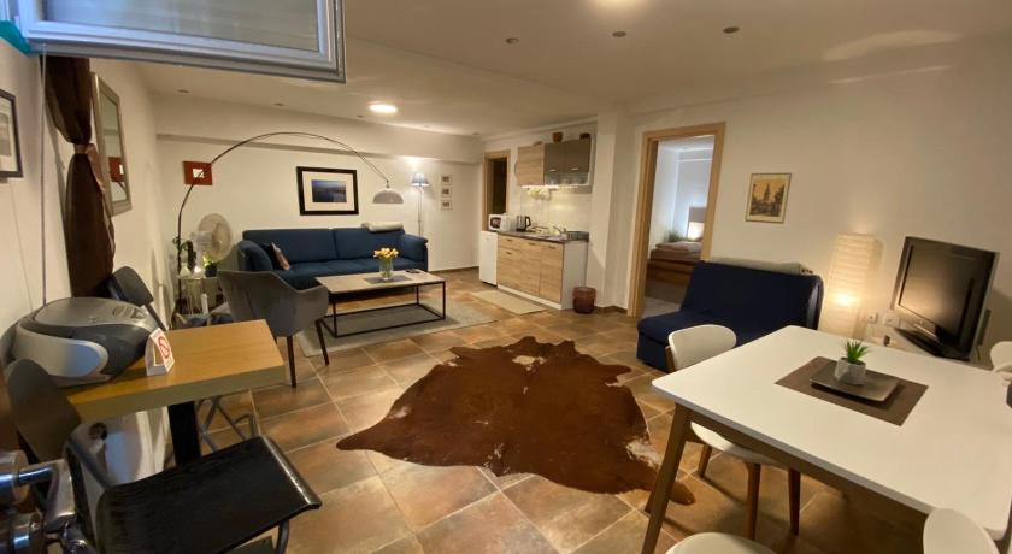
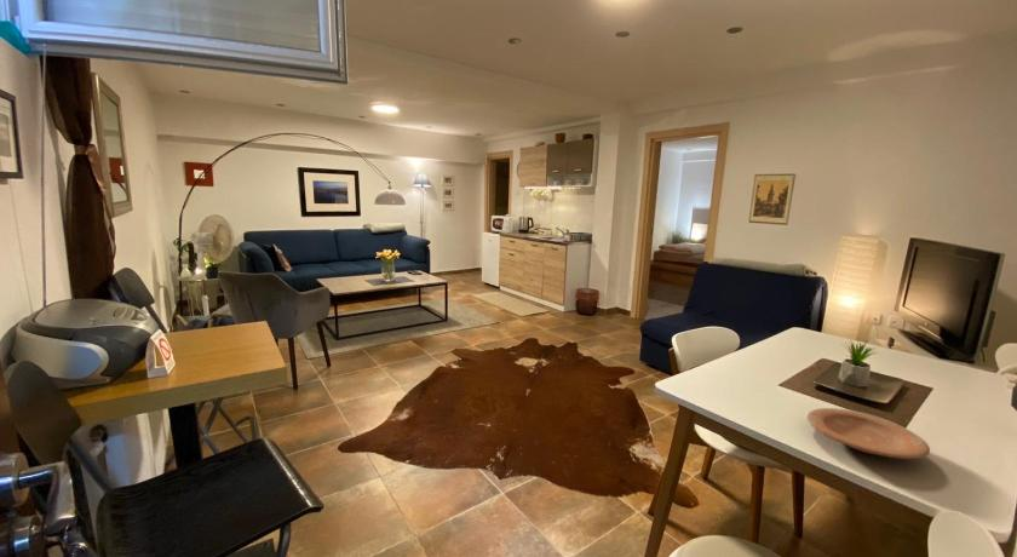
+ plate [806,407,931,460]
